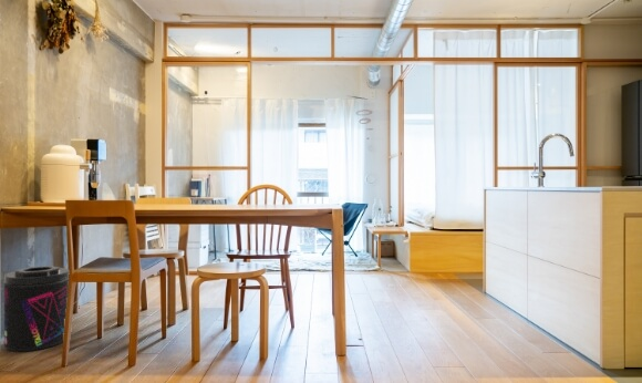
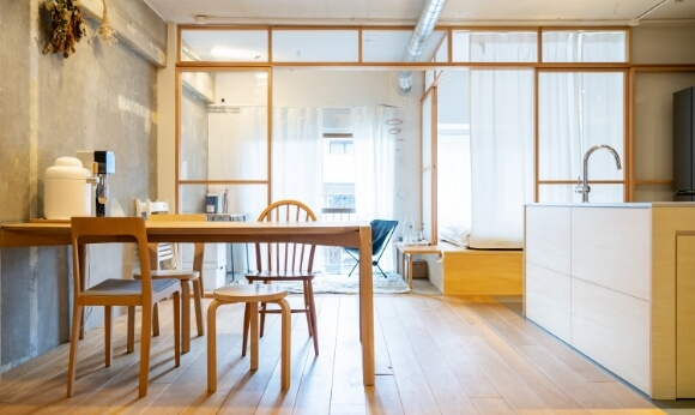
- supplement container [3,265,70,352]
